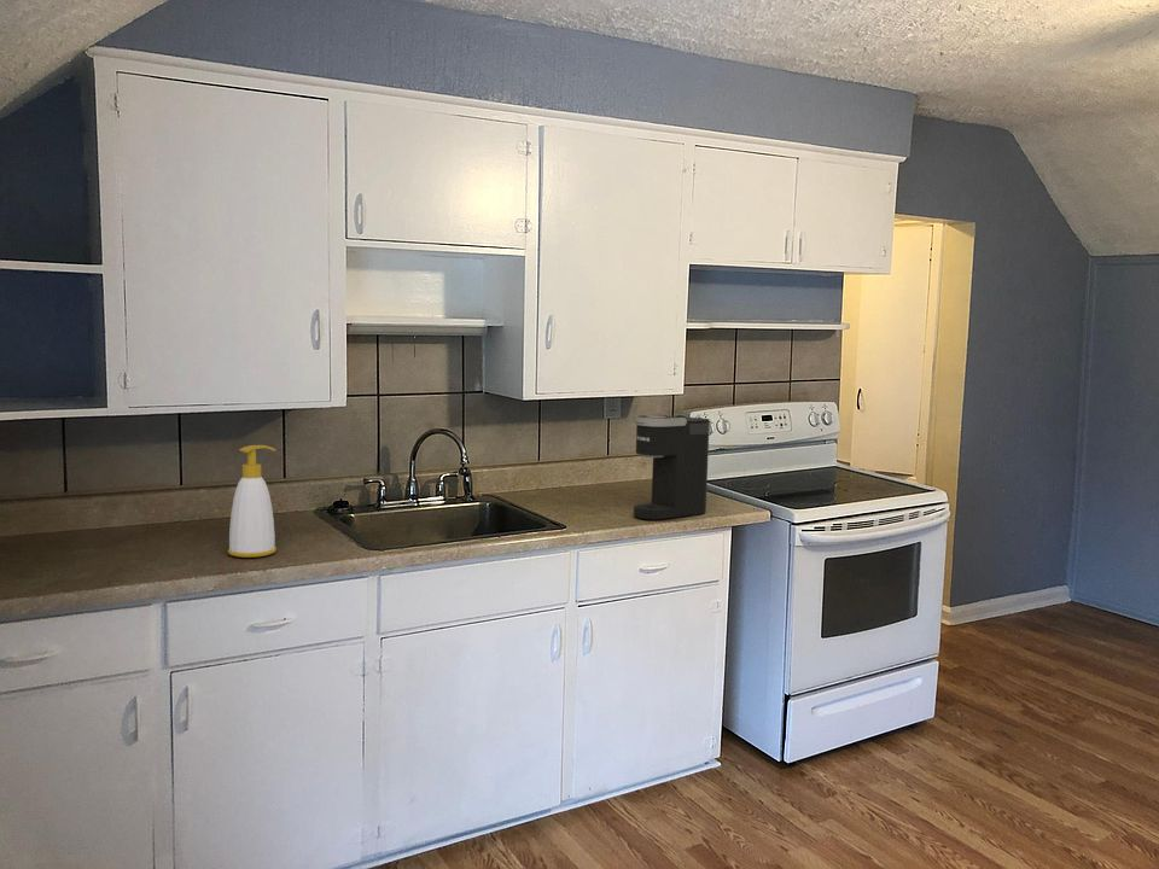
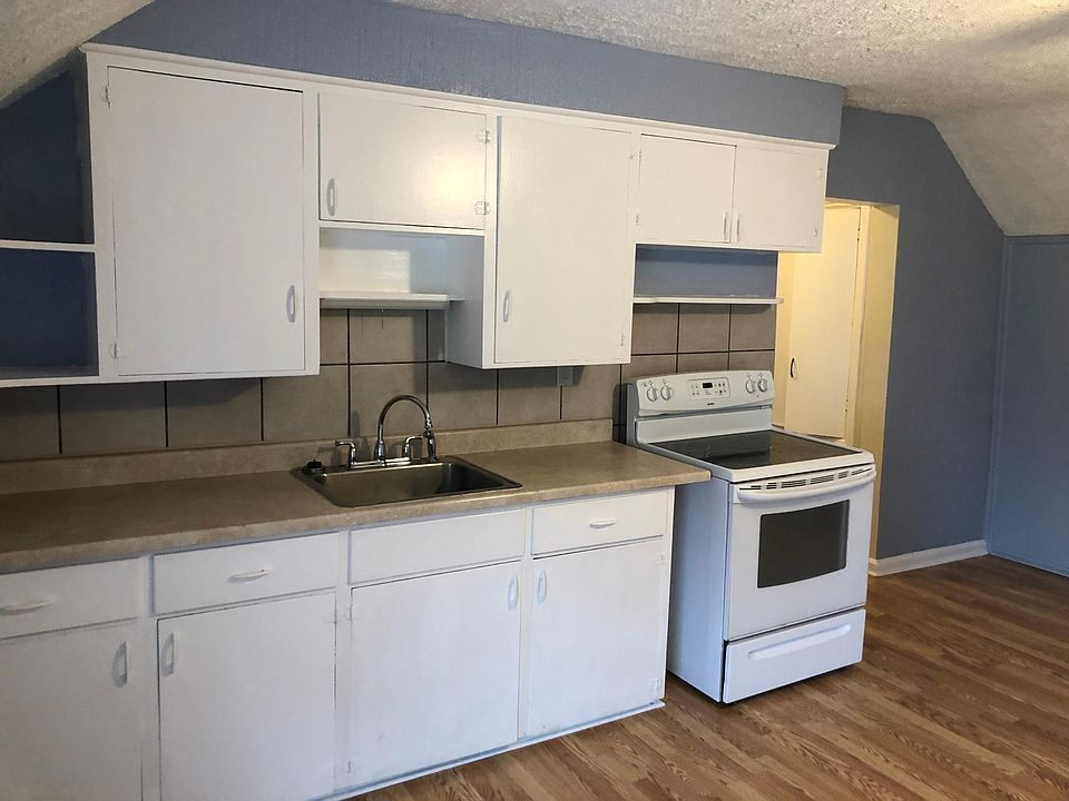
- soap bottle [227,444,278,559]
- coffee maker [633,414,711,521]
